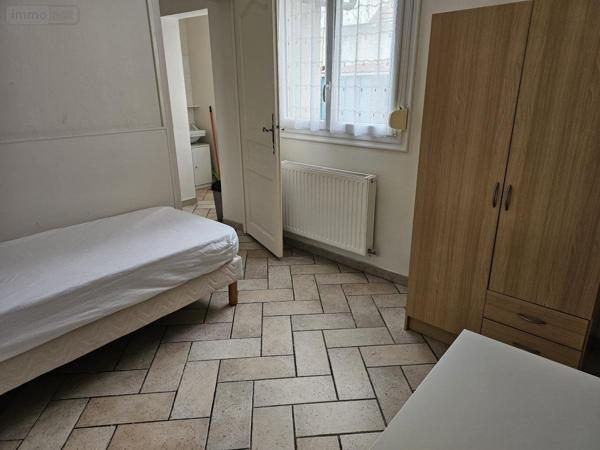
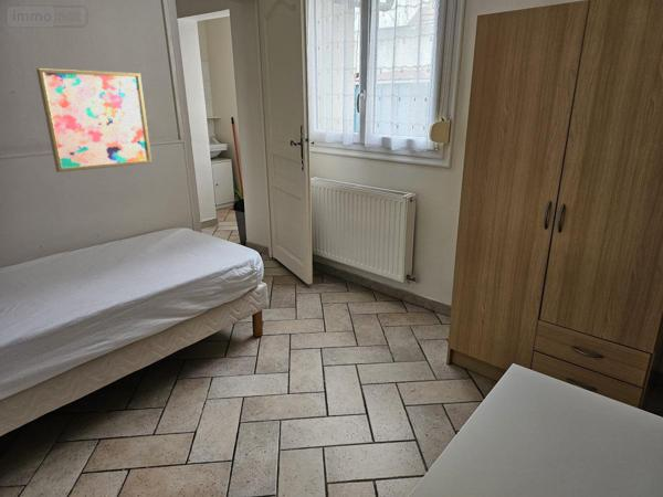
+ wall art [35,67,152,173]
